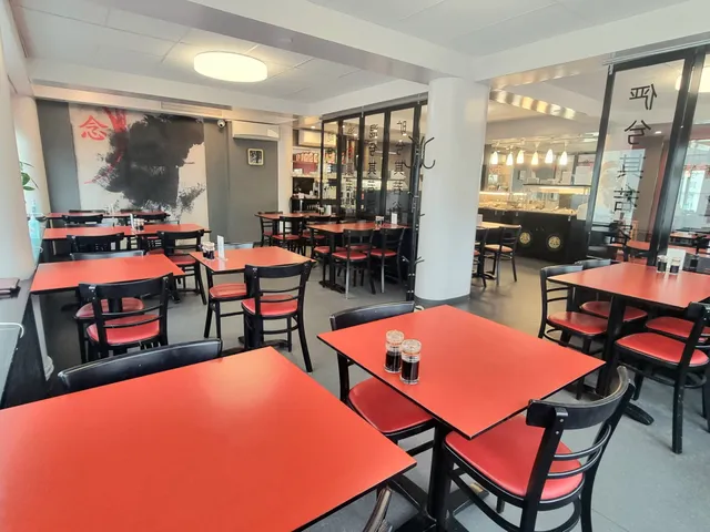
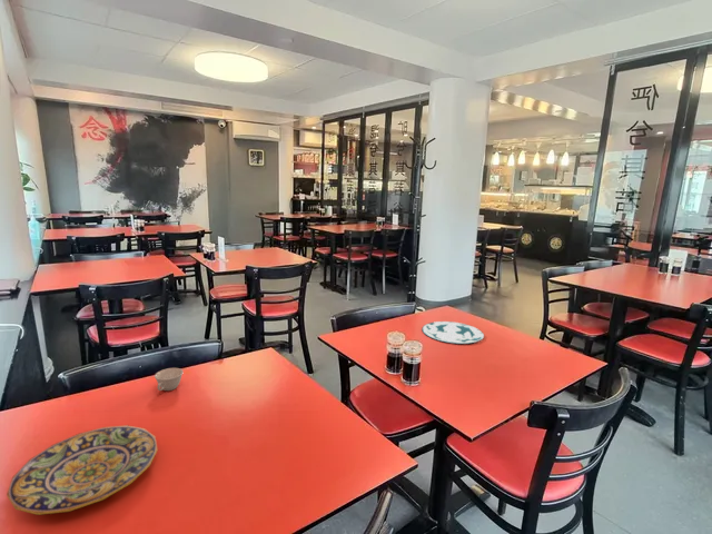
+ plate [421,320,485,345]
+ plate [6,424,159,516]
+ teacup [154,367,185,392]
